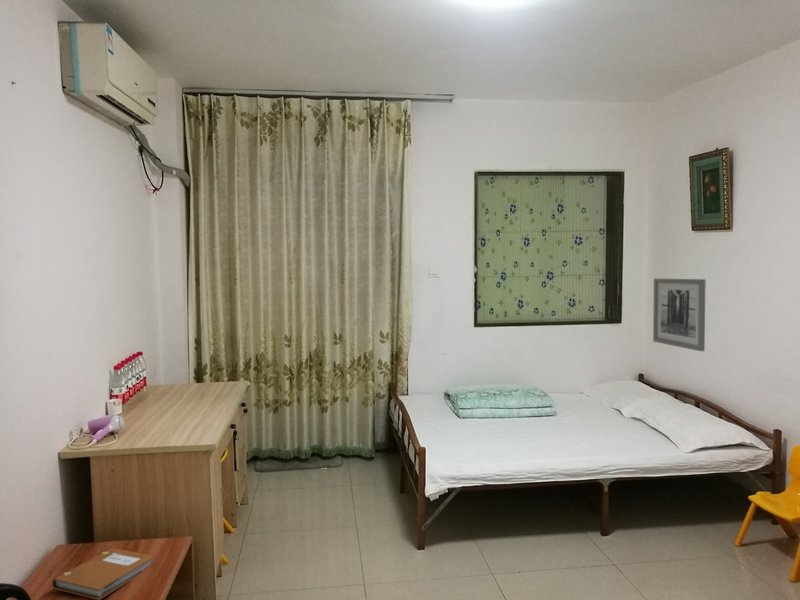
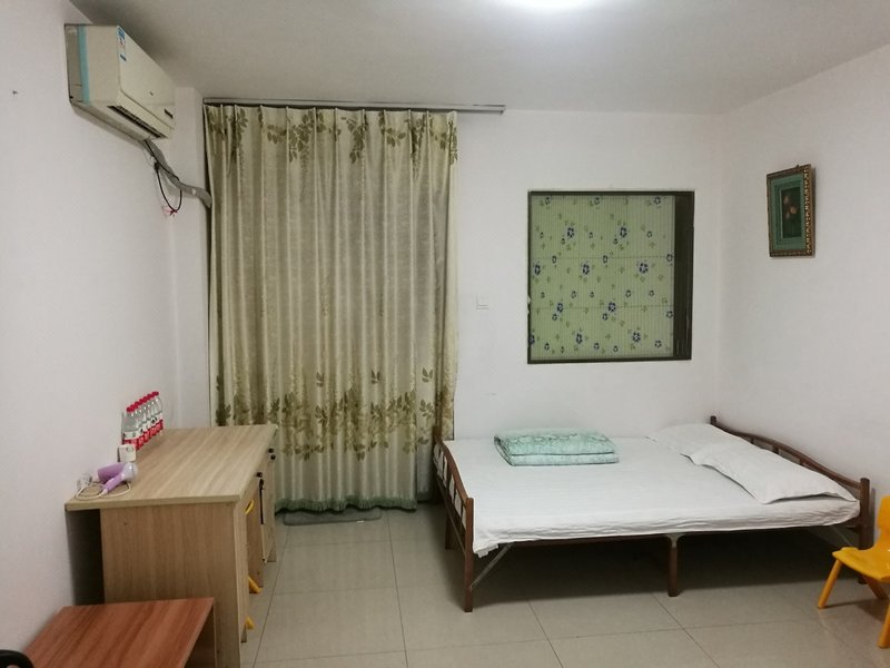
- wall art [652,278,707,352]
- notebook [51,547,155,600]
